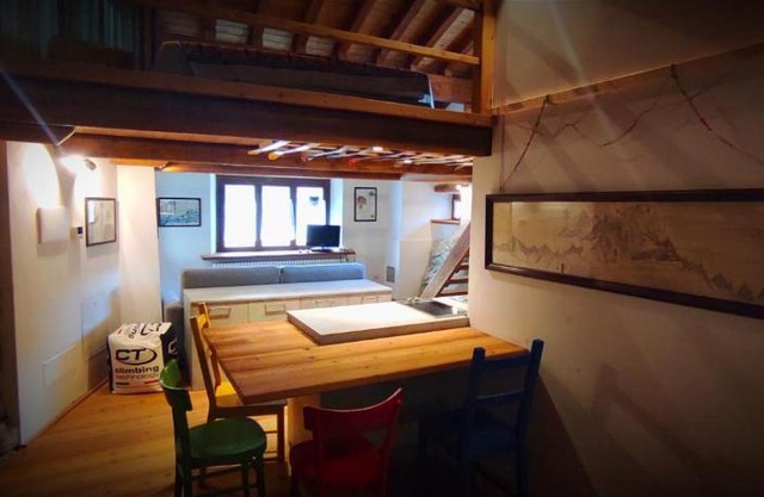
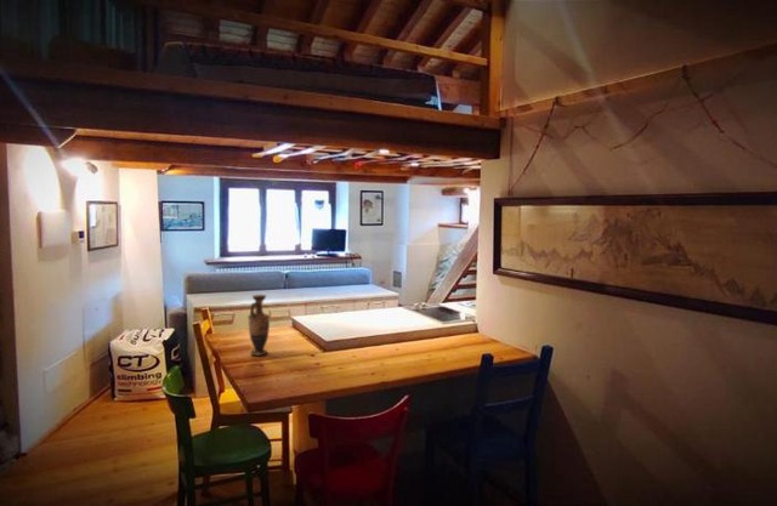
+ vase [246,294,271,357]
